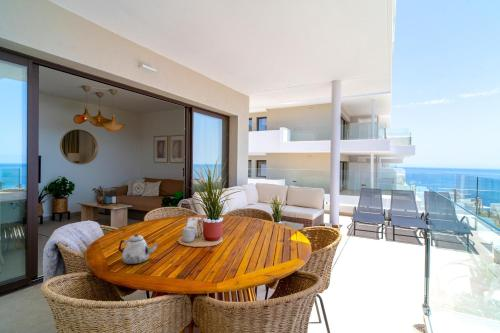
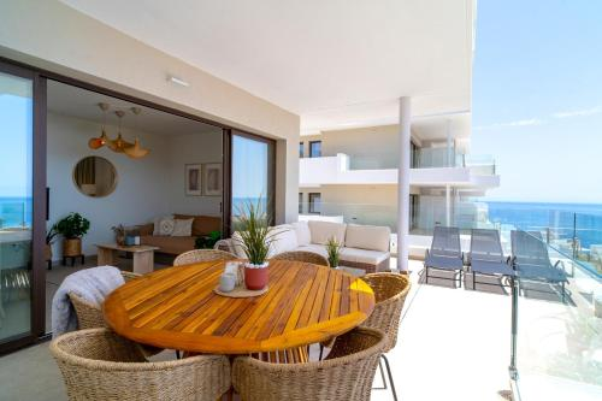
- teapot [117,233,160,265]
